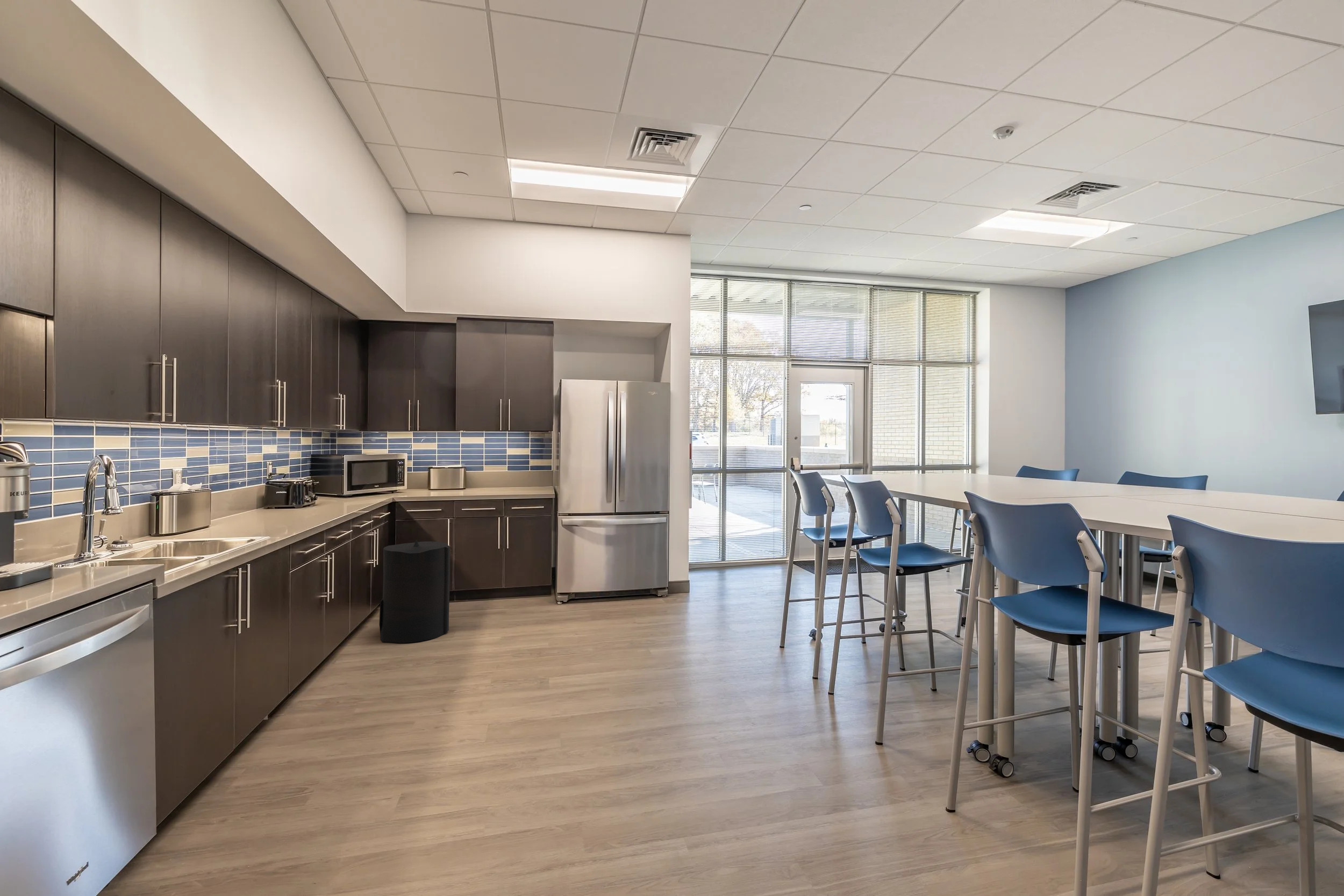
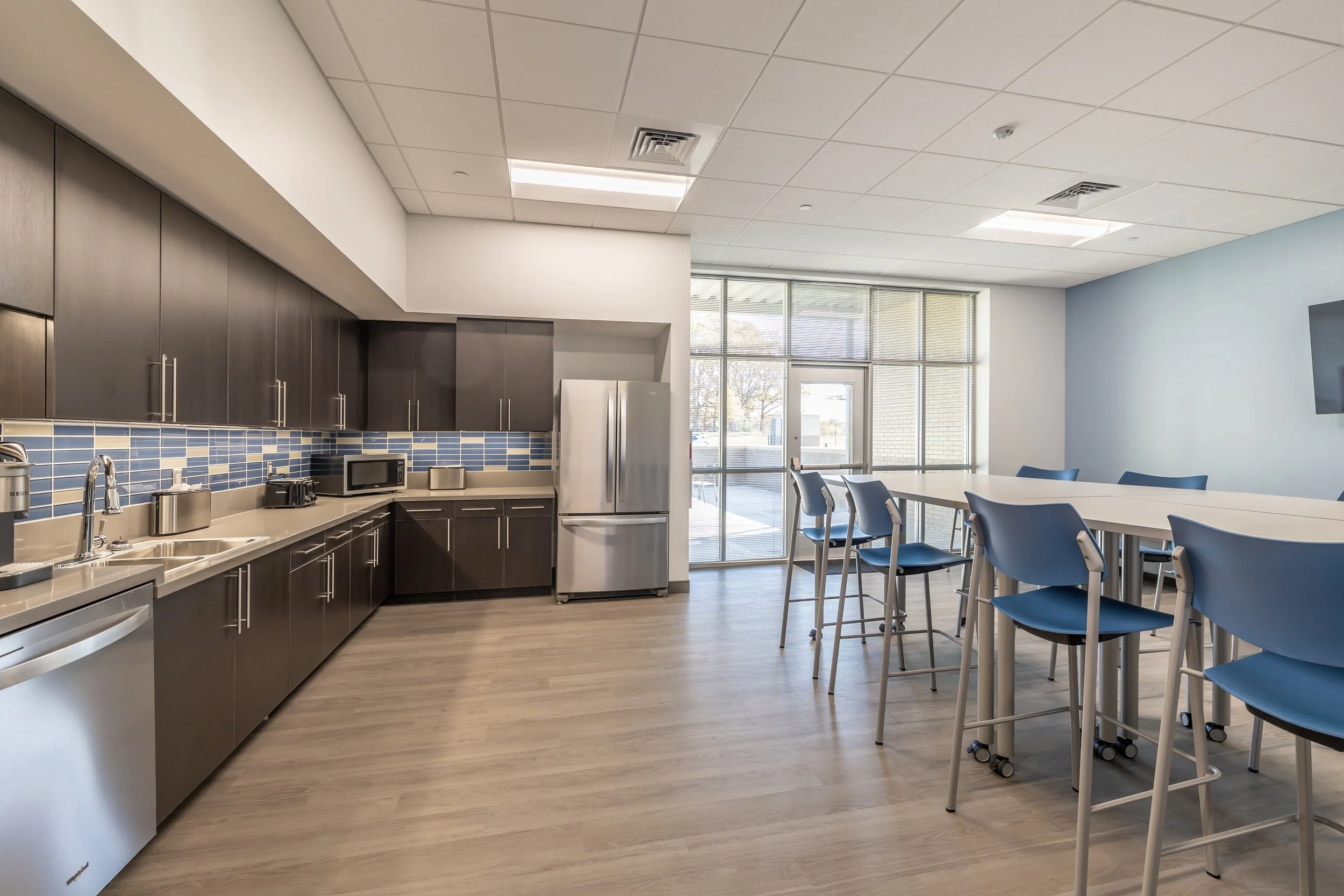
- trash can [379,539,451,643]
